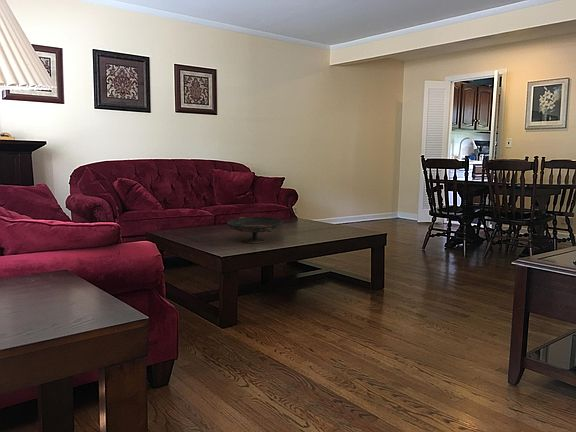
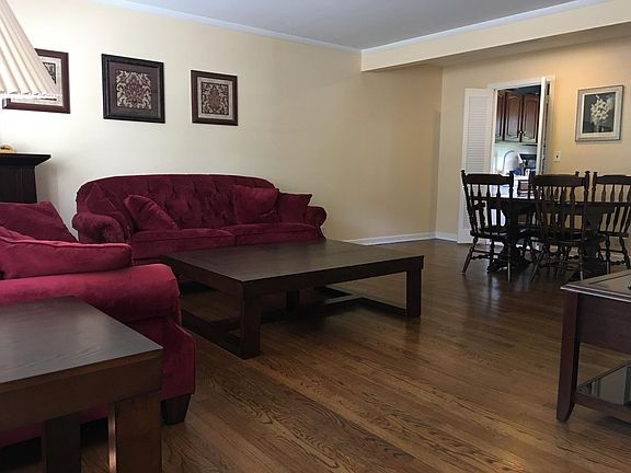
- decorative bowl [226,216,283,244]
